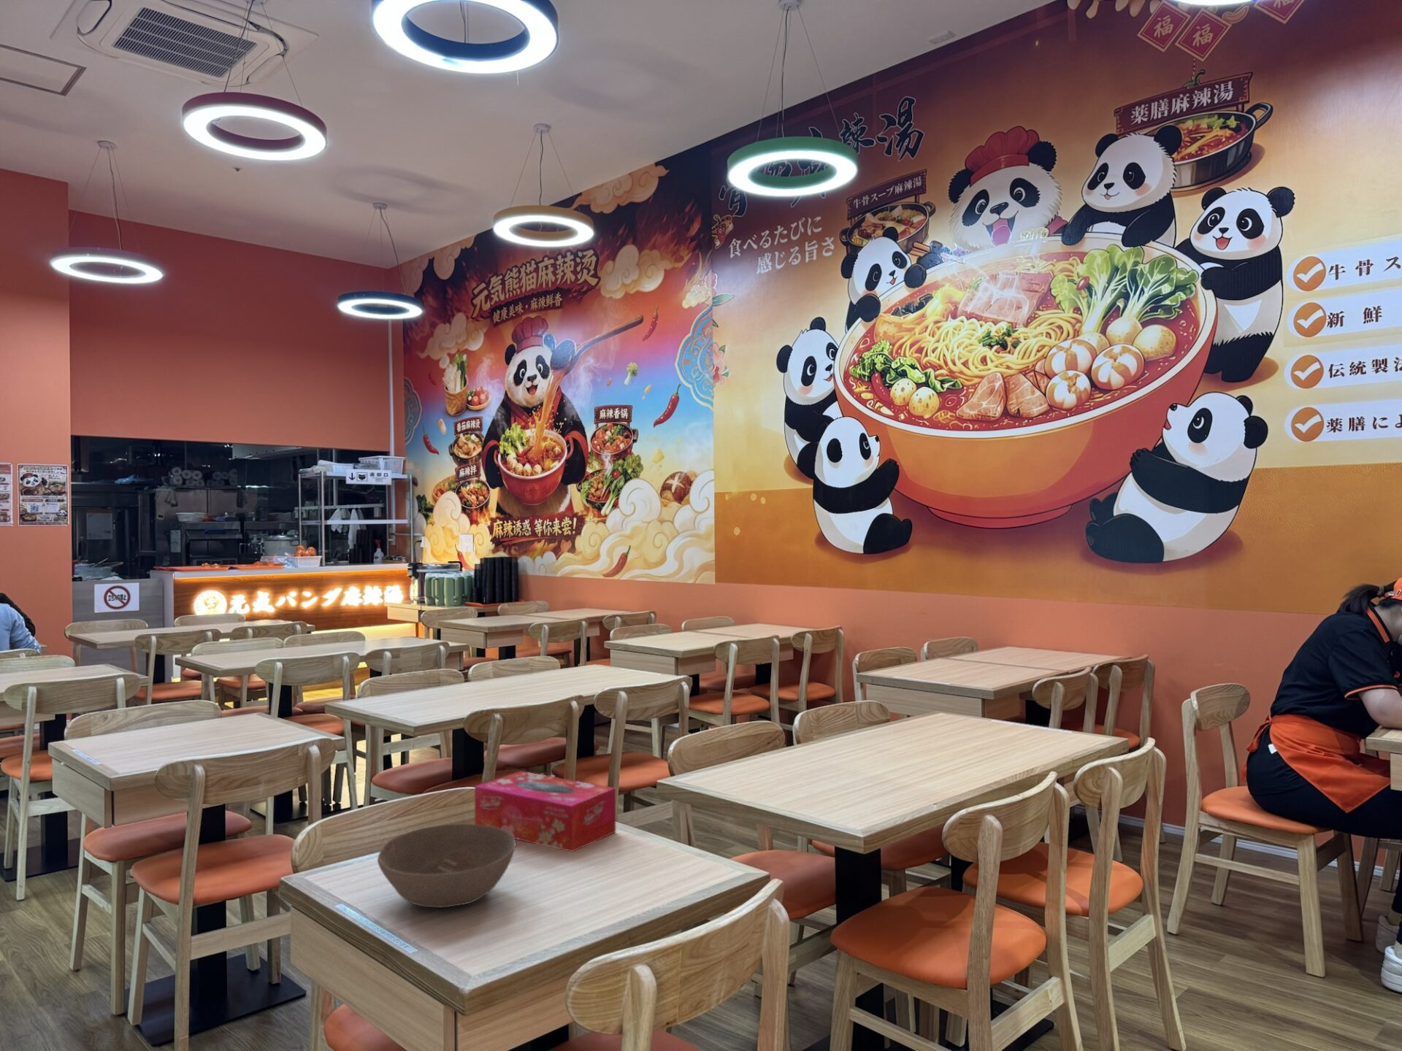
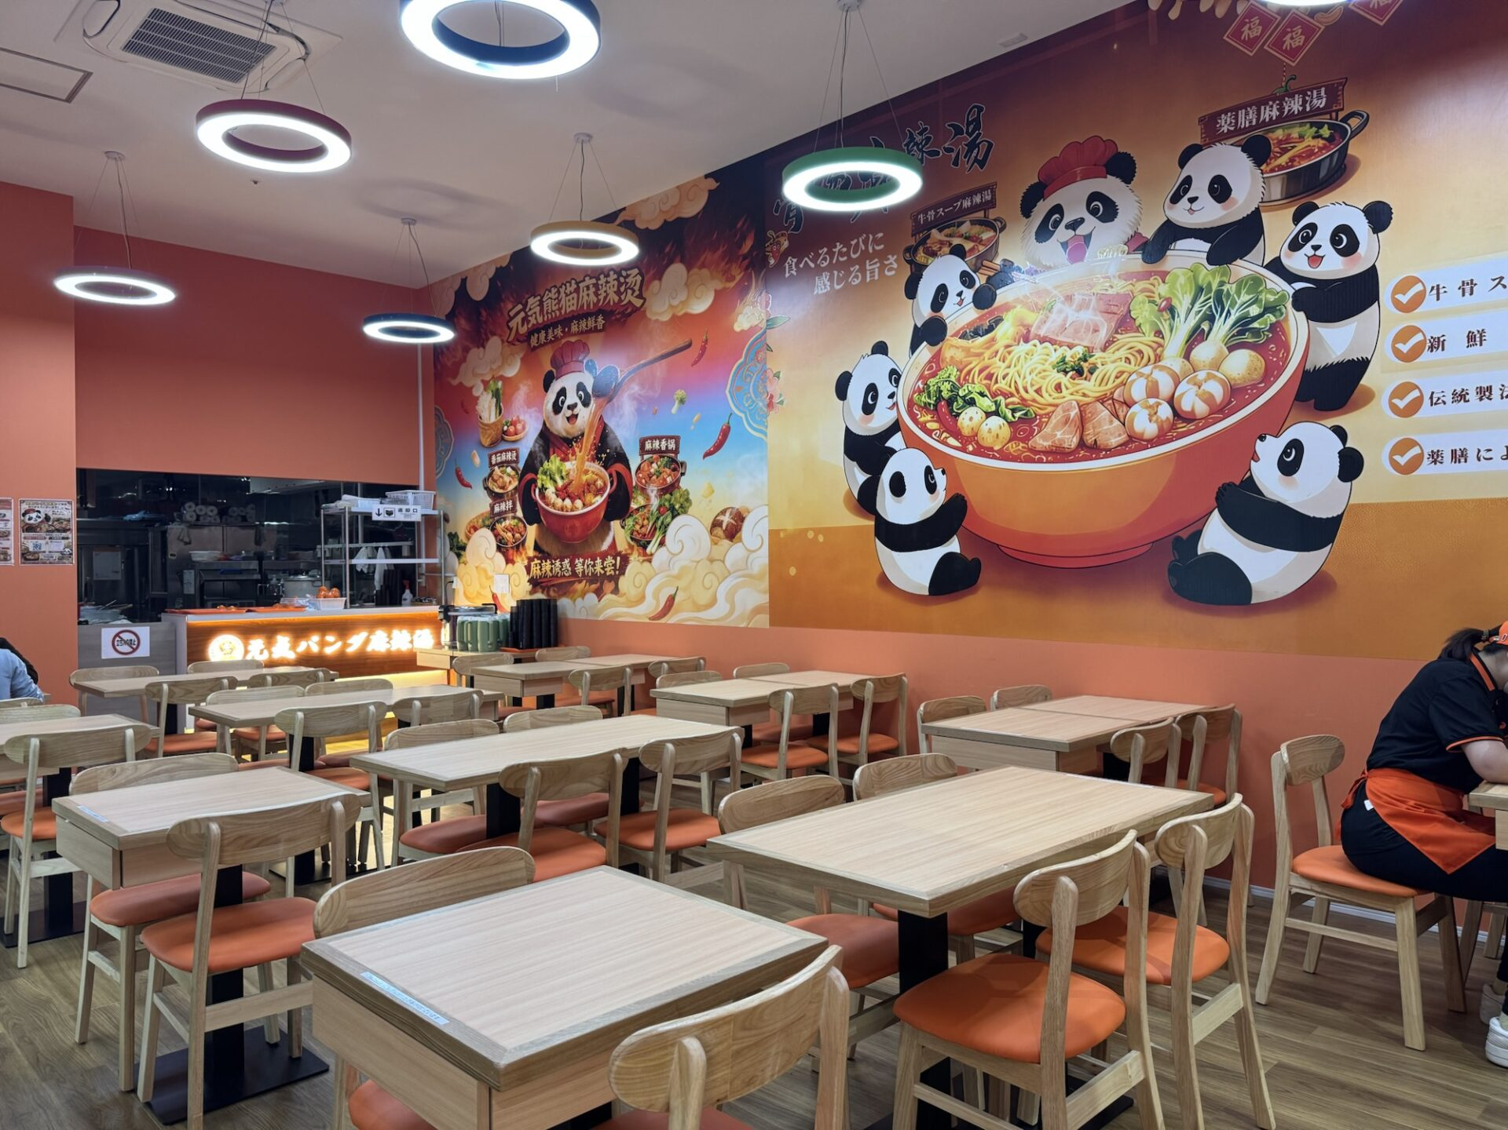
- bowl [376,824,517,909]
- tissue box [474,771,616,852]
